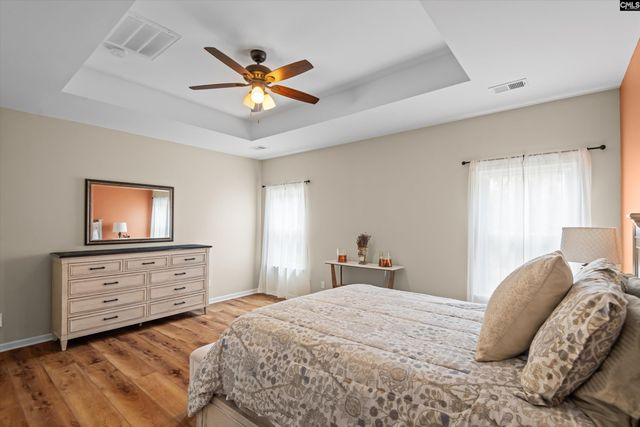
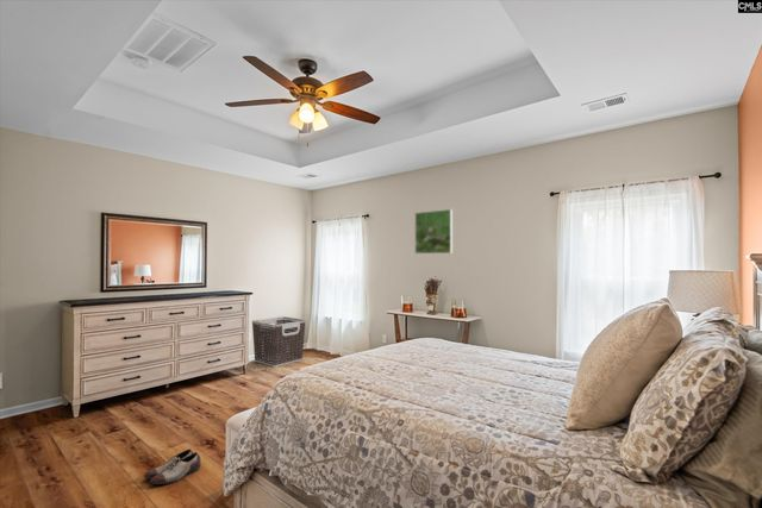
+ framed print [414,208,454,255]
+ shoe [143,447,202,485]
+ clothes hamper [251,315,307,368]
